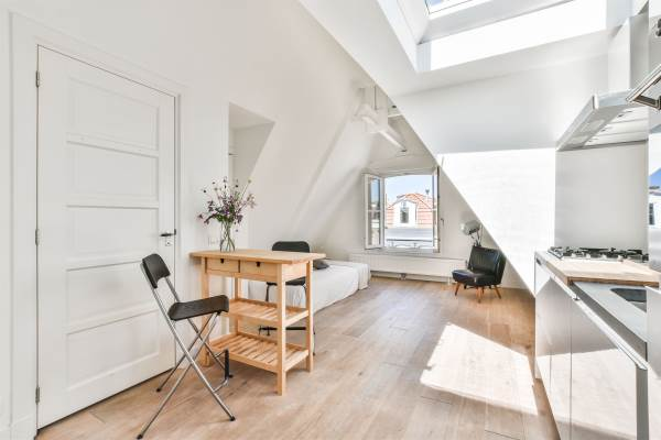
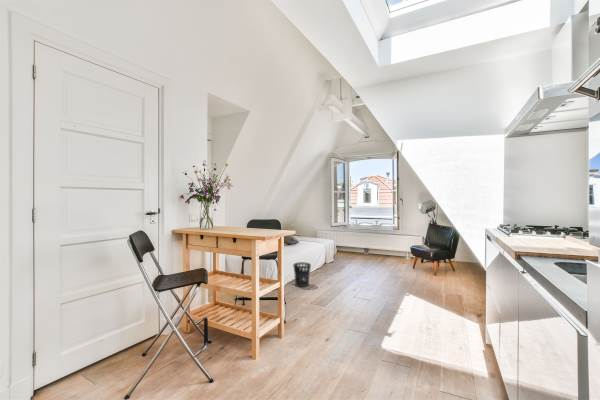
+ wastebasket [292,261,312,288]
